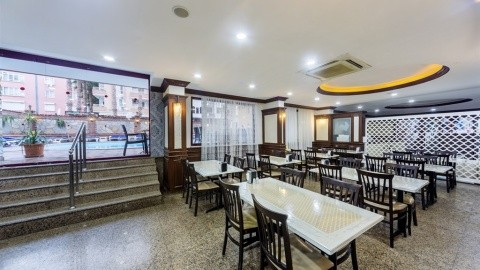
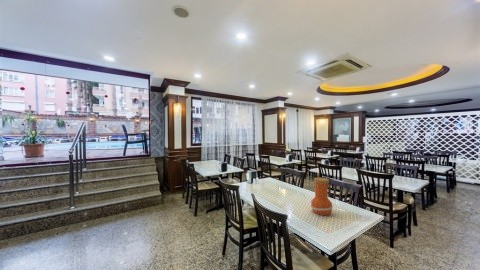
+ vase [310,177,334,216]
